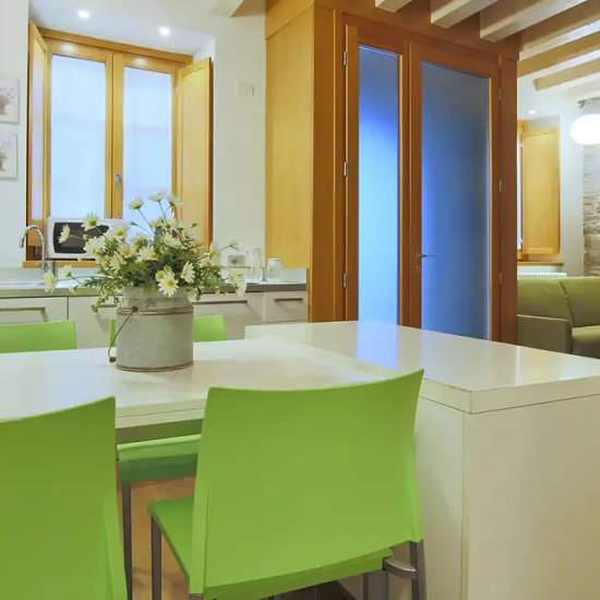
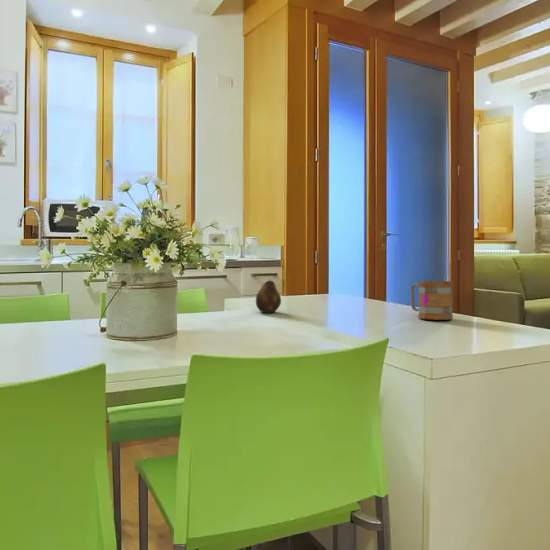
+ mug [409,280,454,321]
+ fruit [255,278,282,314]
